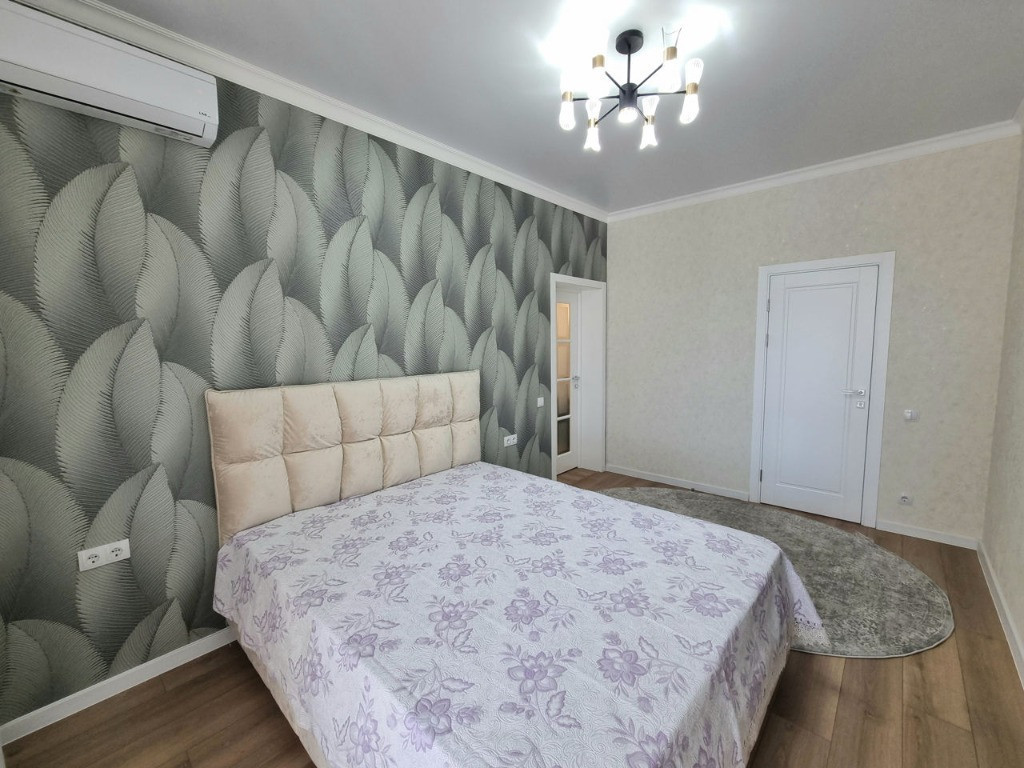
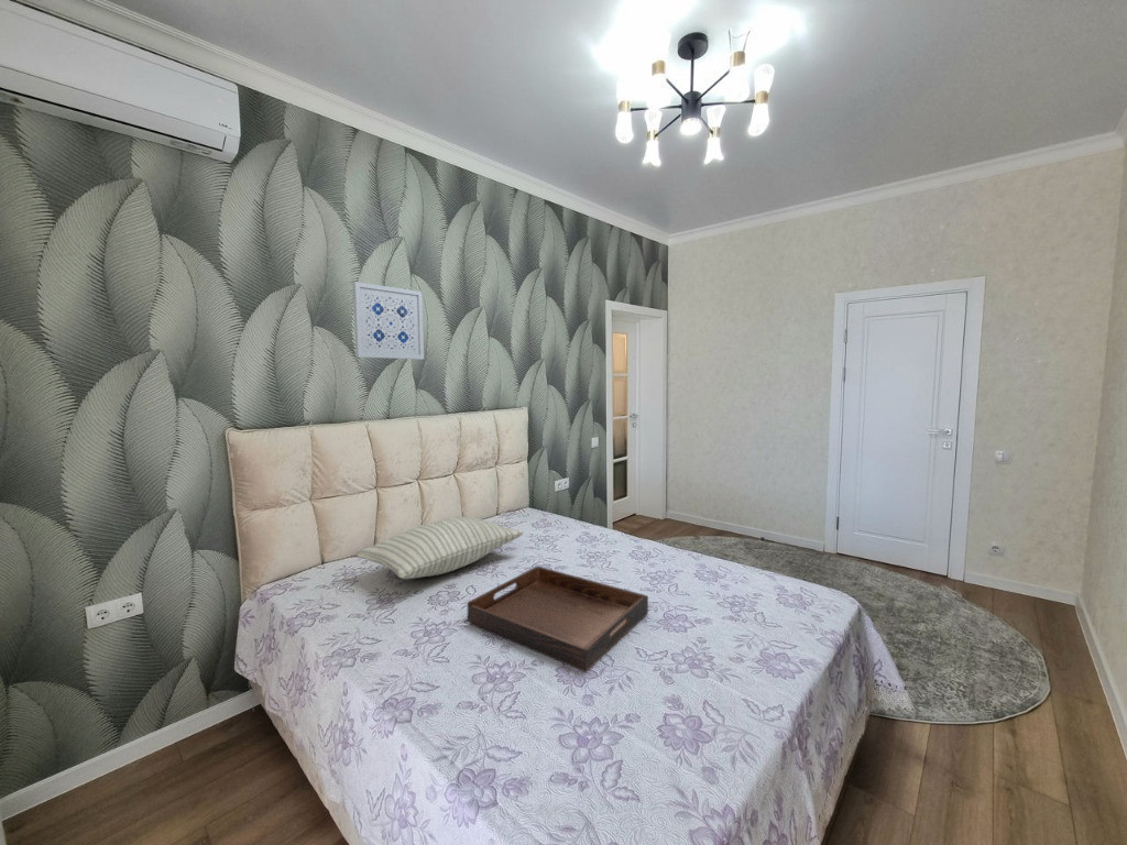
+ wall art [352,281,425,361]
+ pillow [355,516,525,580]
+ serving tray [467,566,649,673]
